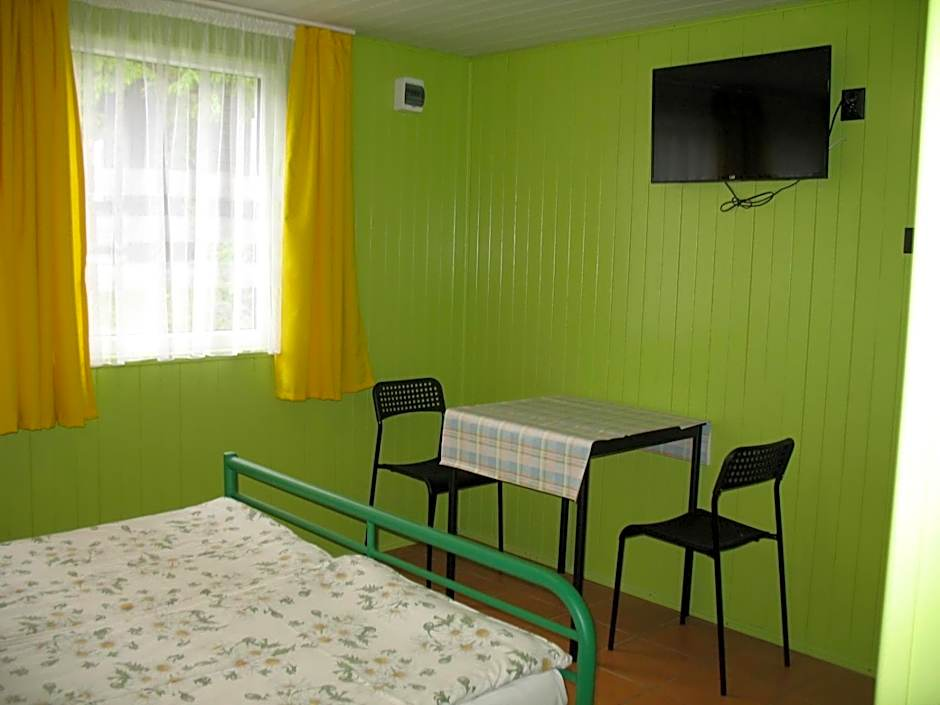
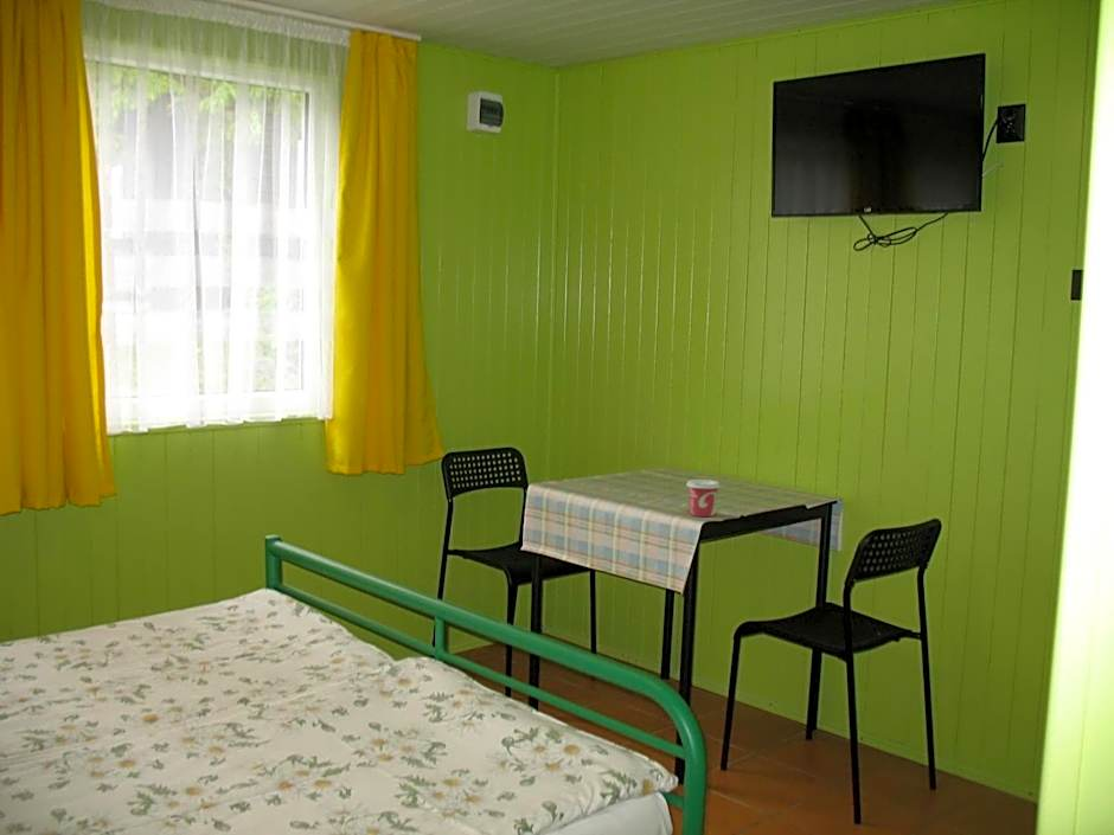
+ cup [685,478,722,518]
